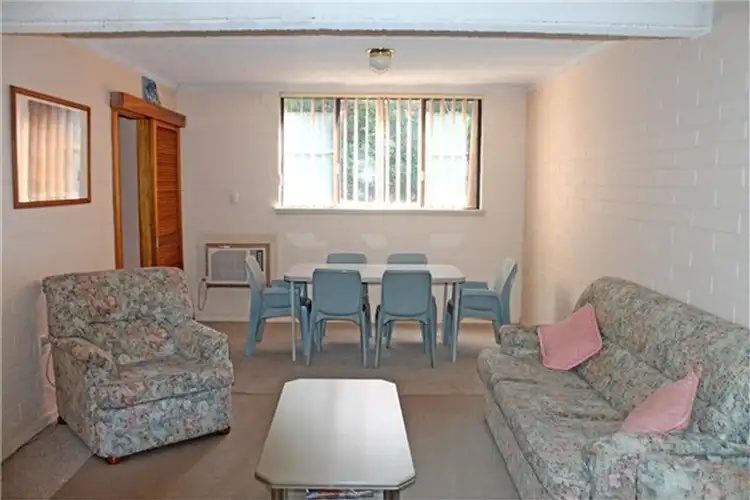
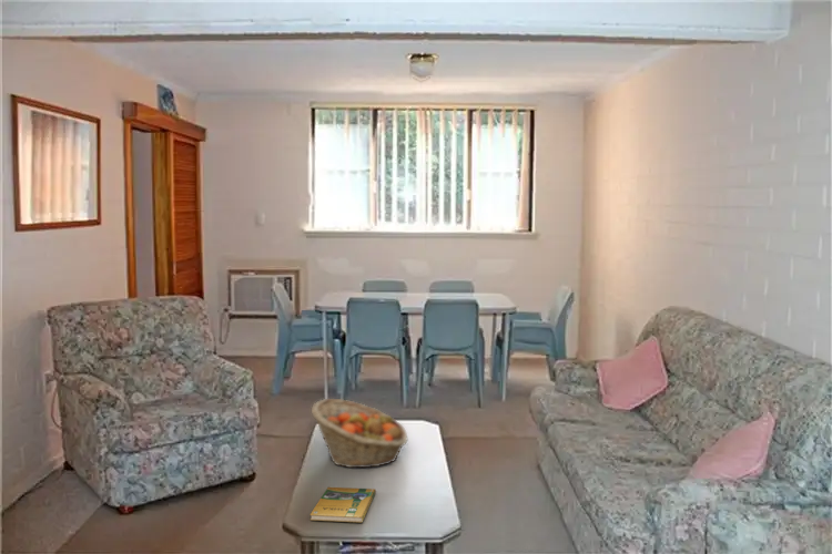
+ booklet [310,486,377,523]
+ fruit basket [311,398,408,469]
